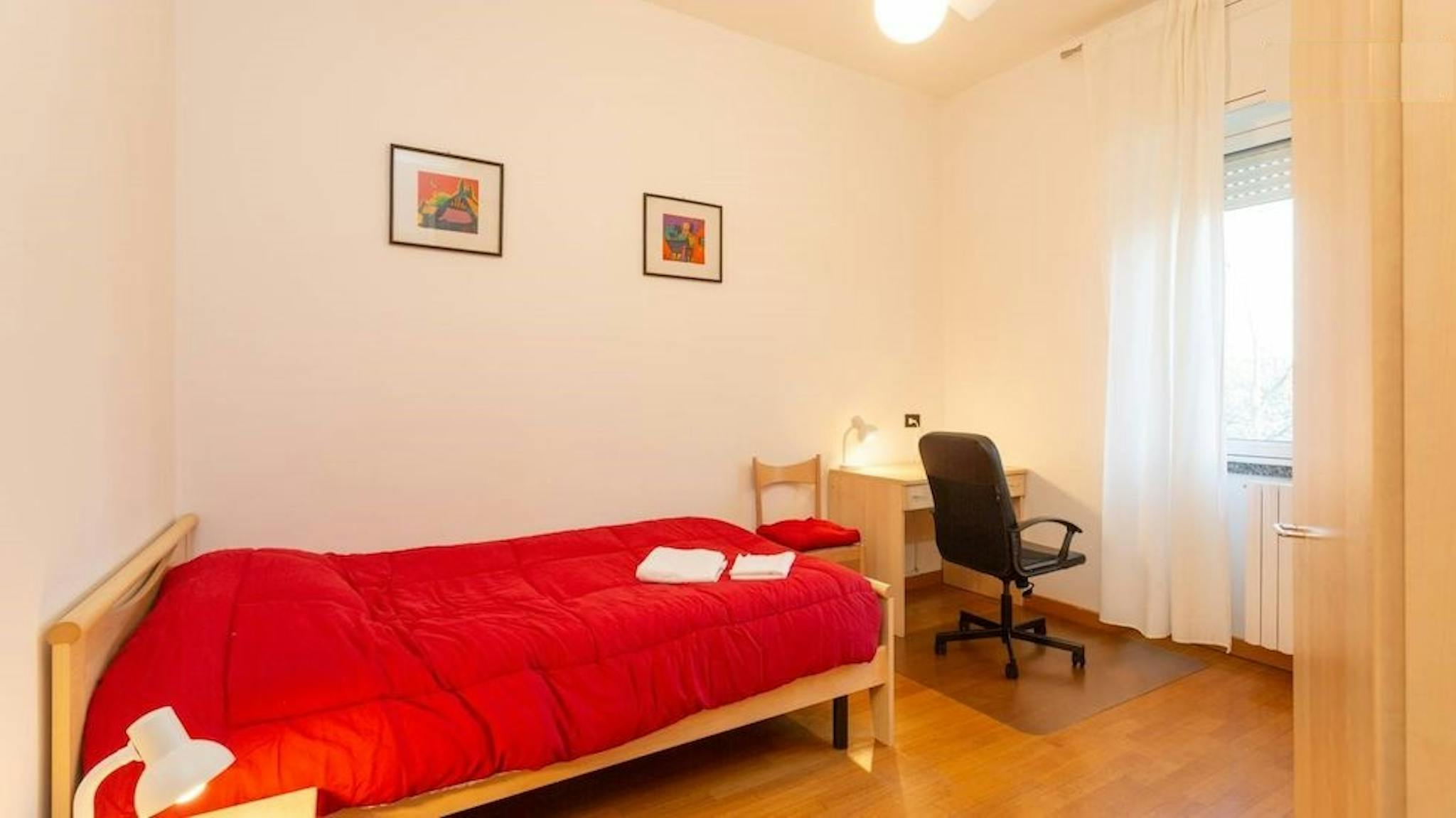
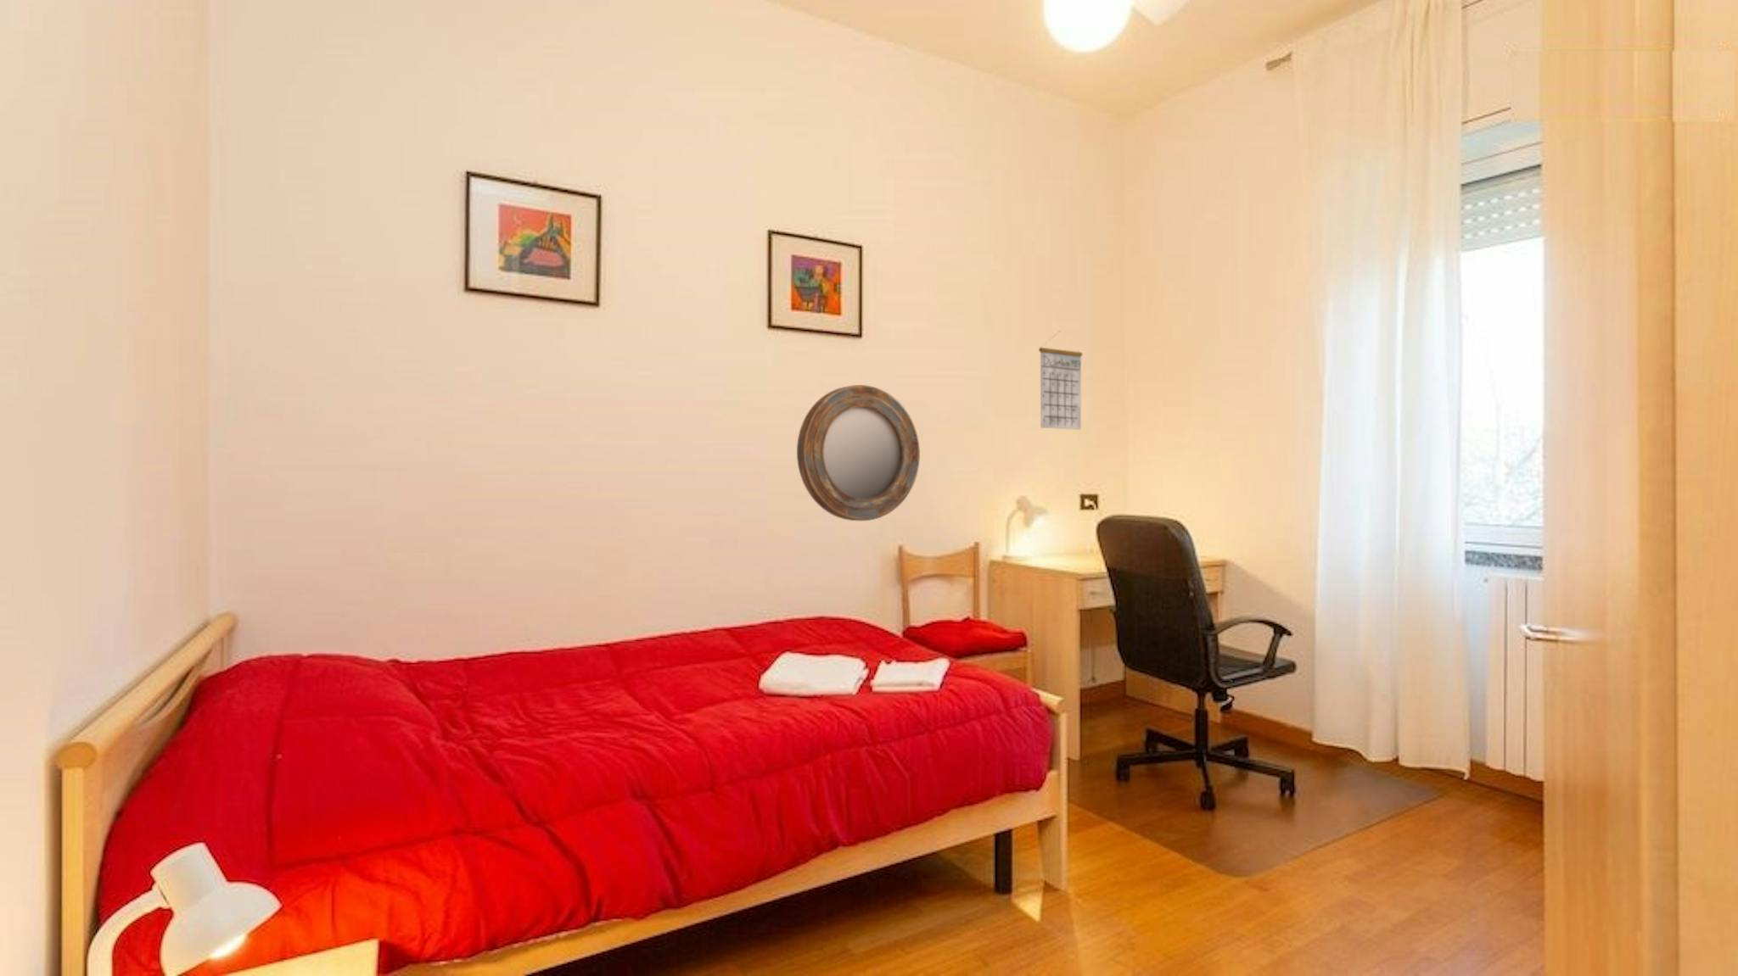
+ calendar [1037,332,1084,431]
+ home mirror [796,384,920,521]
